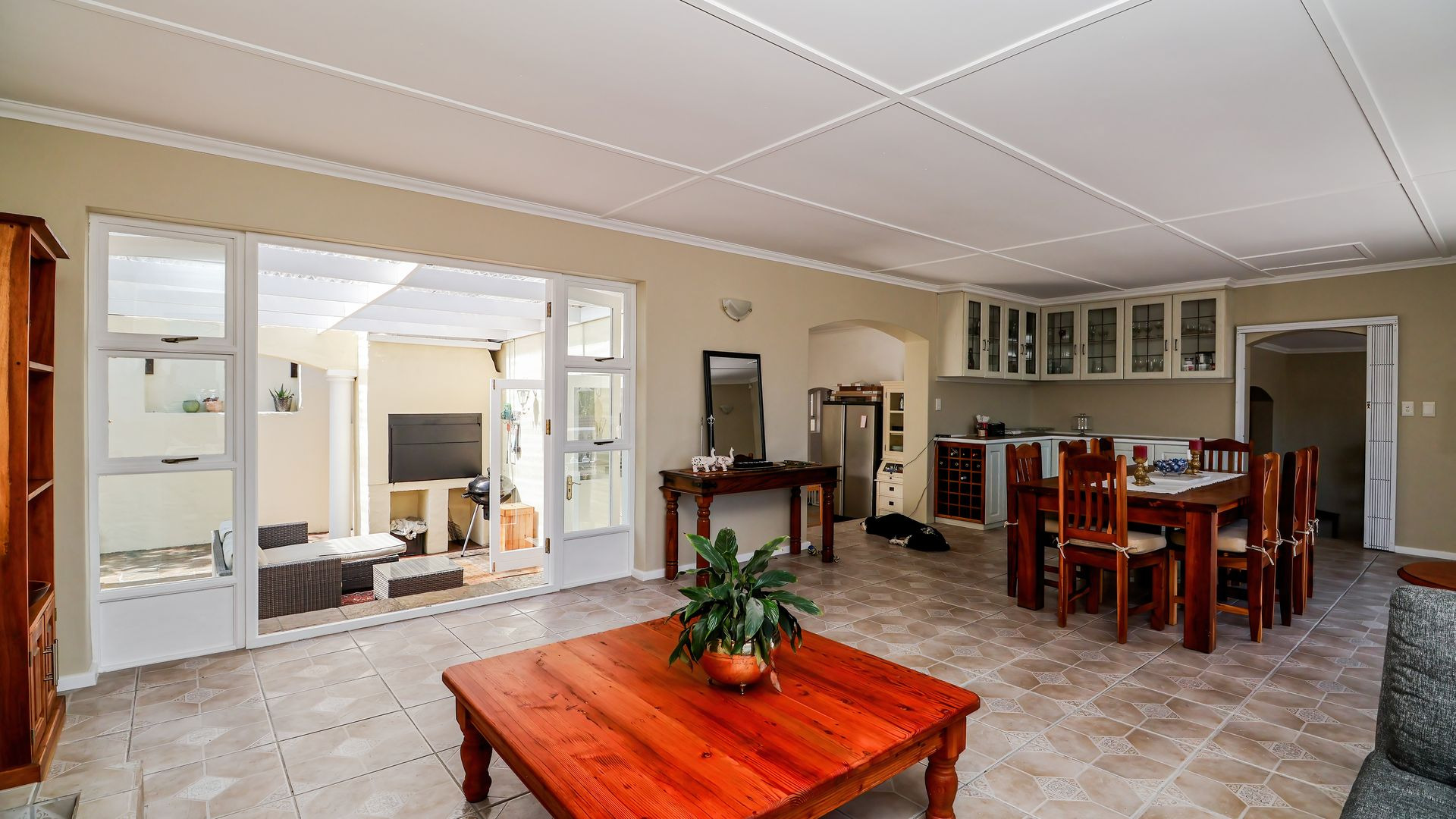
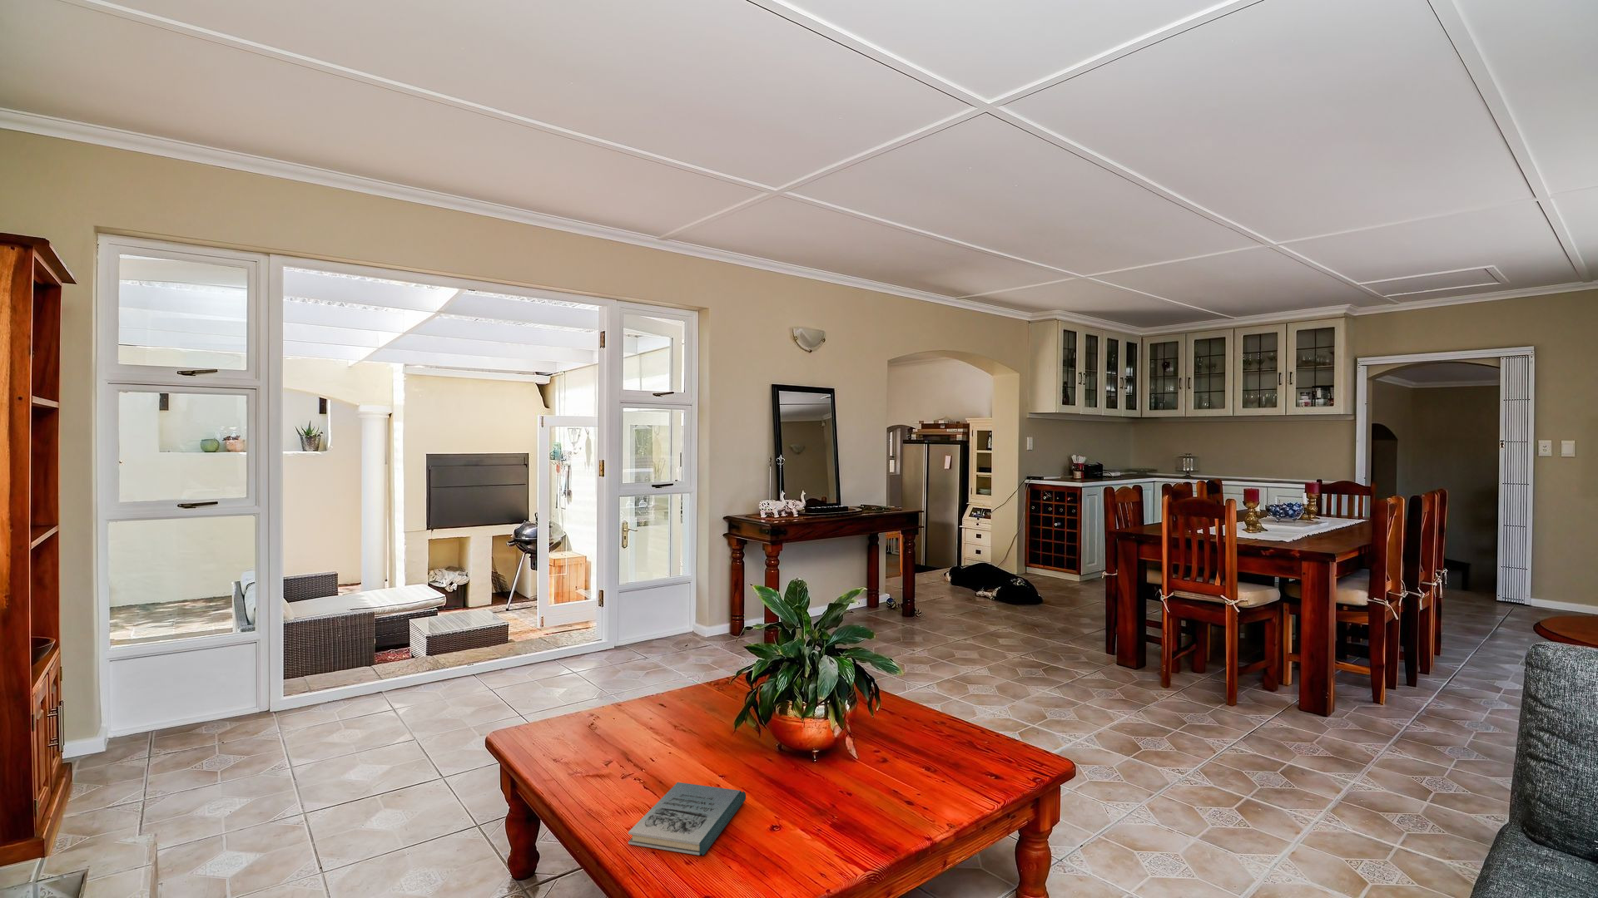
+ book [628,782,746,856]
